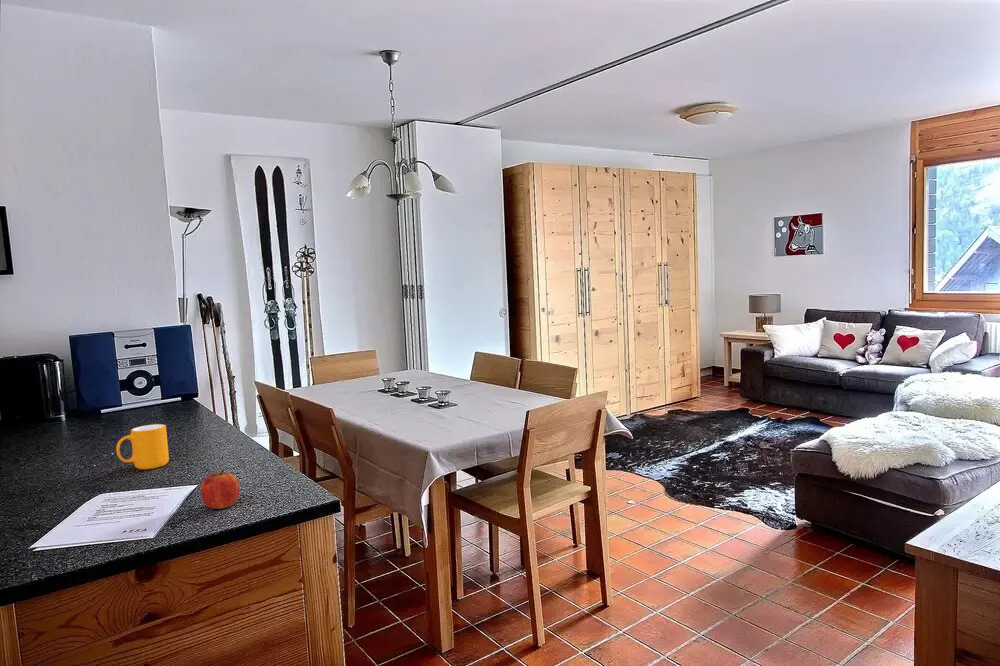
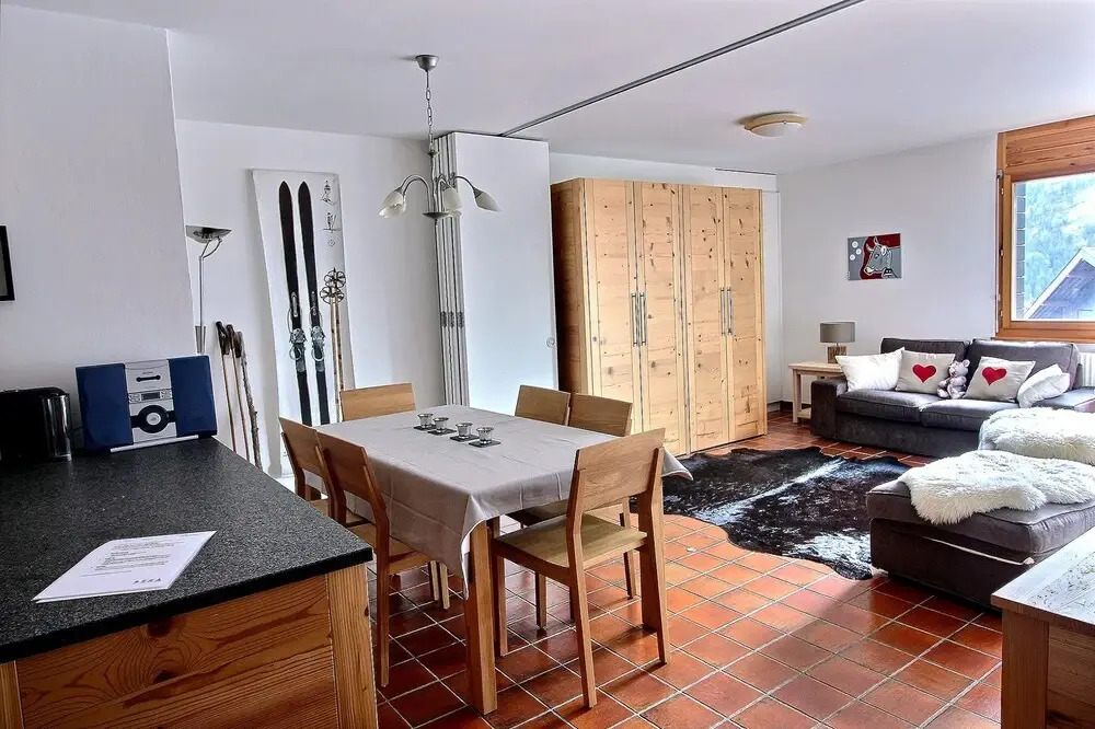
- fruit [200,469,241,510]
- mug [115,423,170,470]
